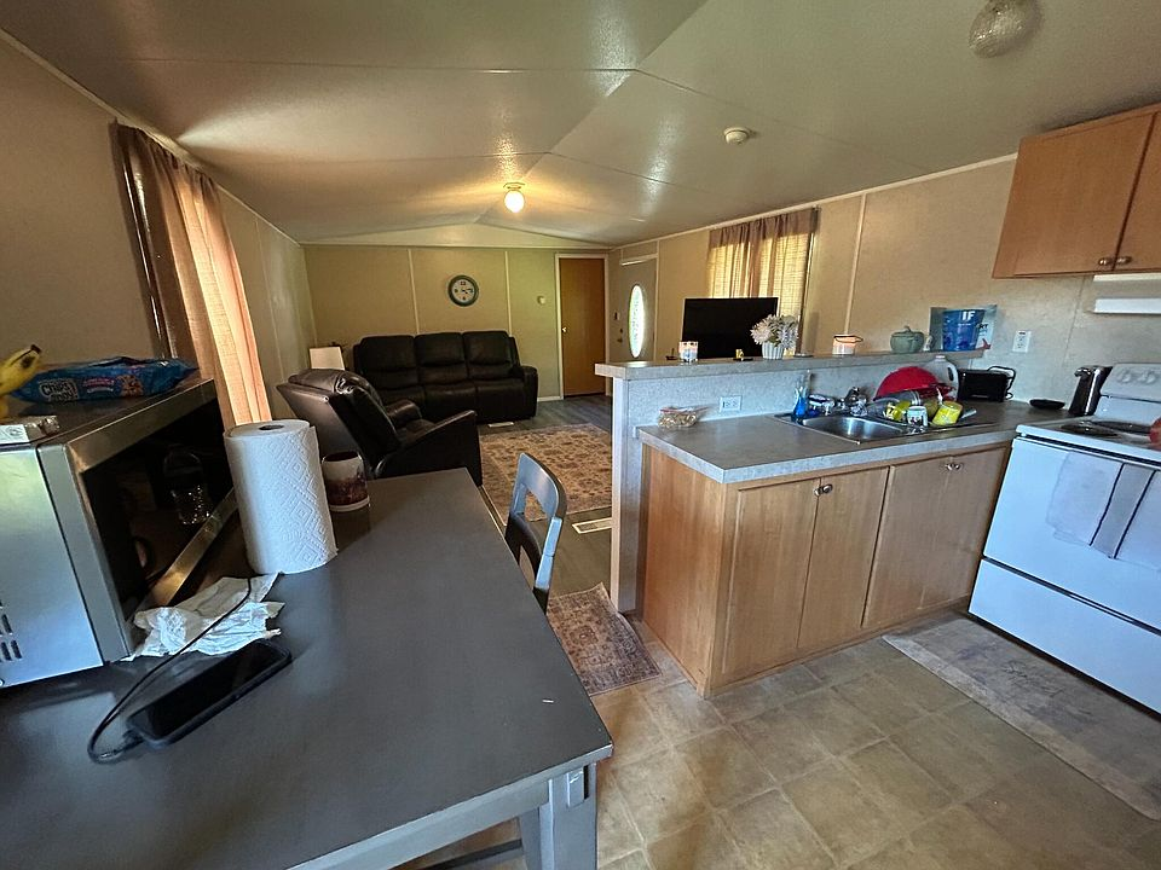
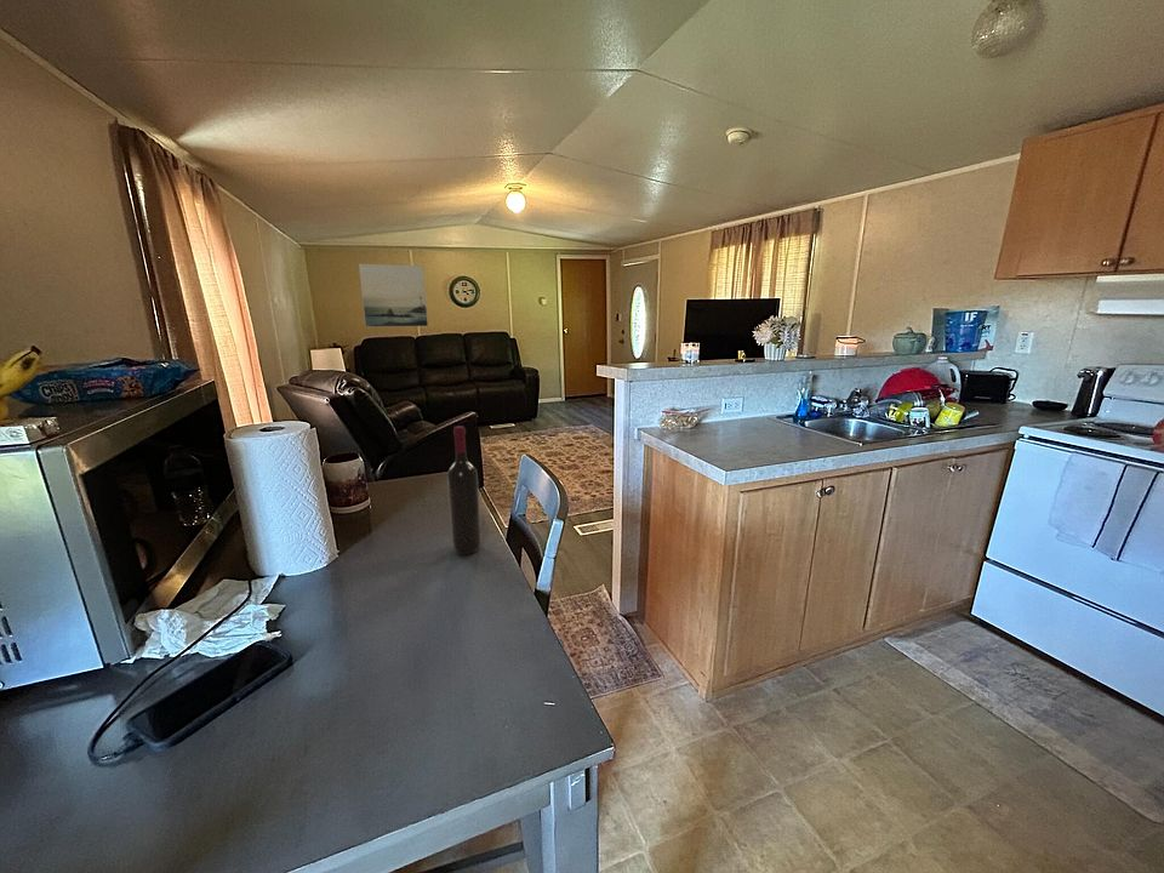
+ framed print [358,263,429,327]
+ wine bottle [446,424,483,555]
